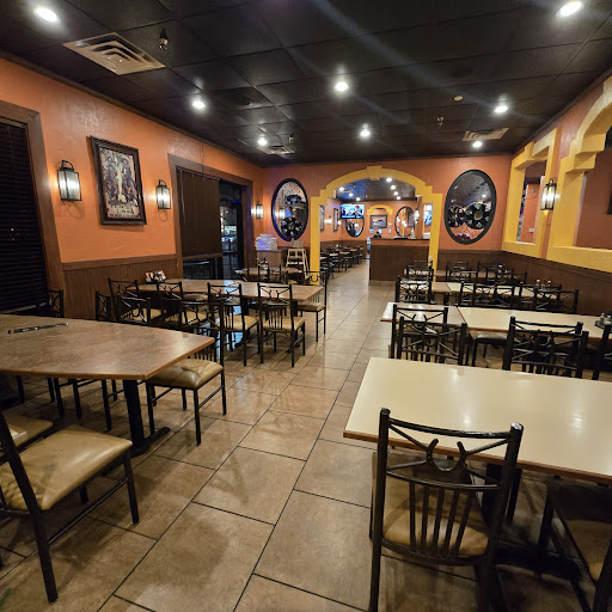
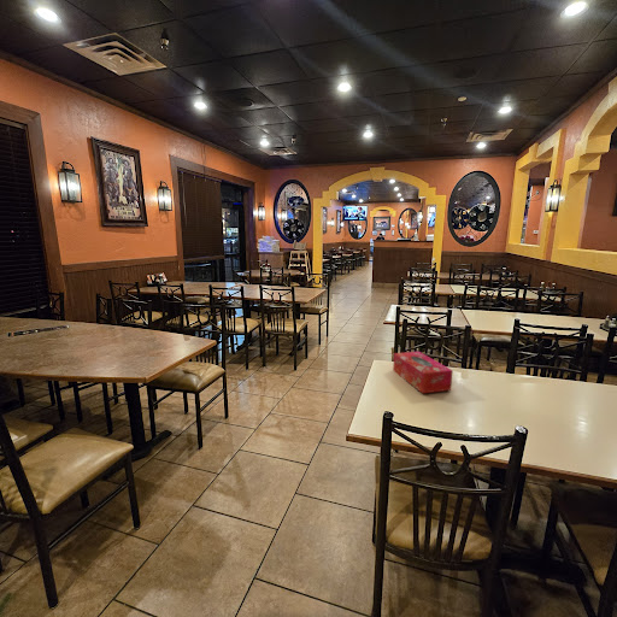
+ tissue box [392,351,454,394]
